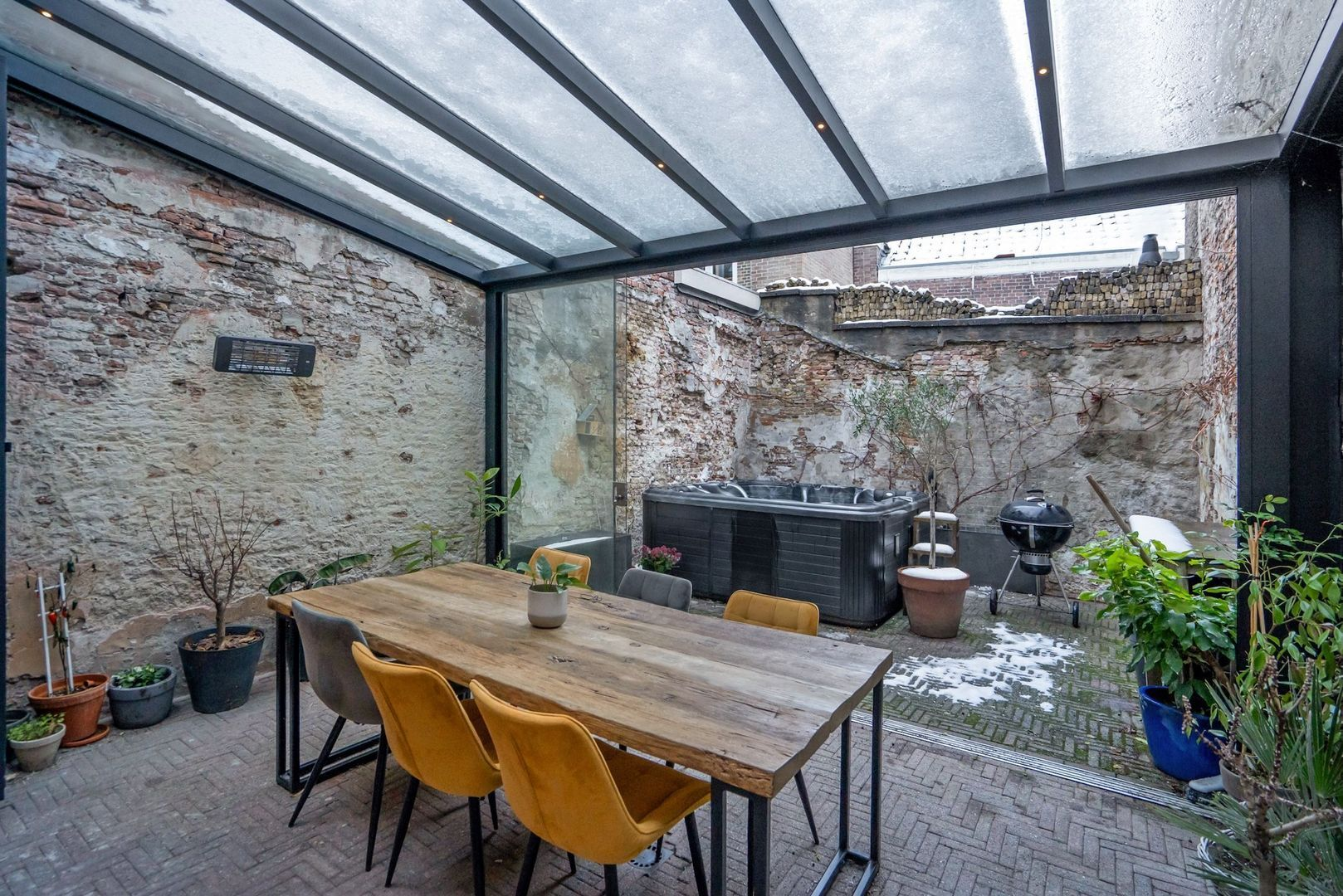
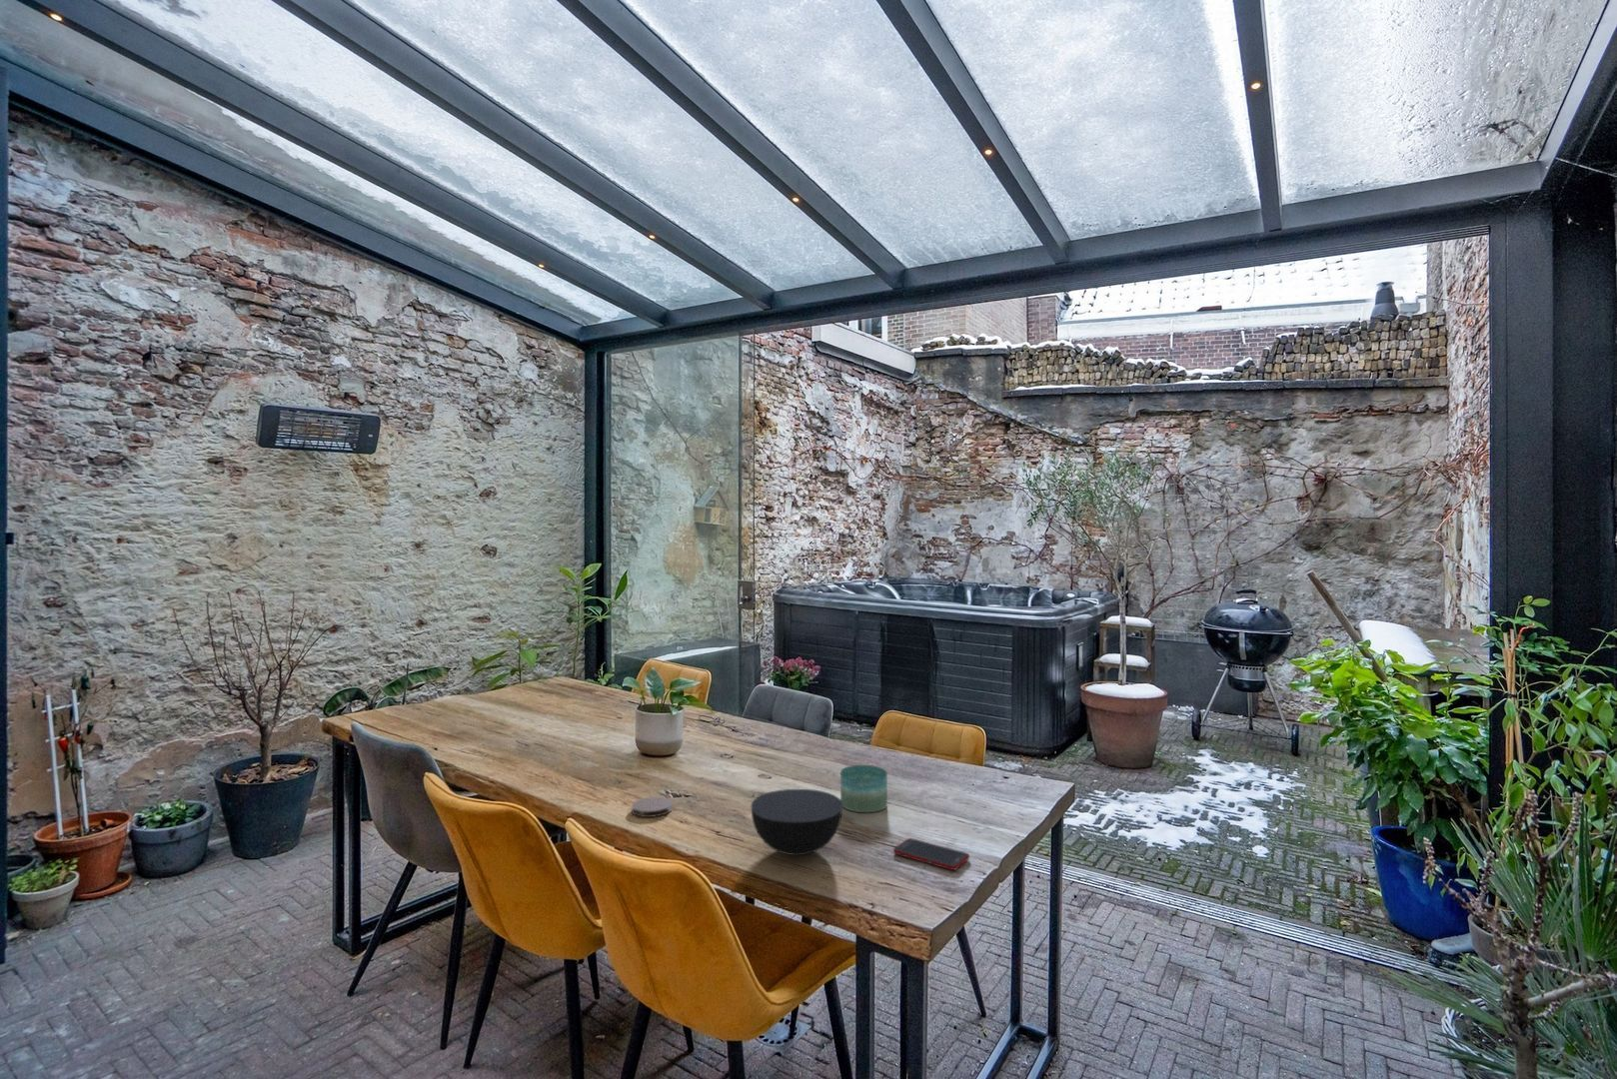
+ cell phone [892,837,970,871]
+ coaster [631,796,673,818]
+ candle [839,765,889,813]
+ bowl [750,789,844,856]
